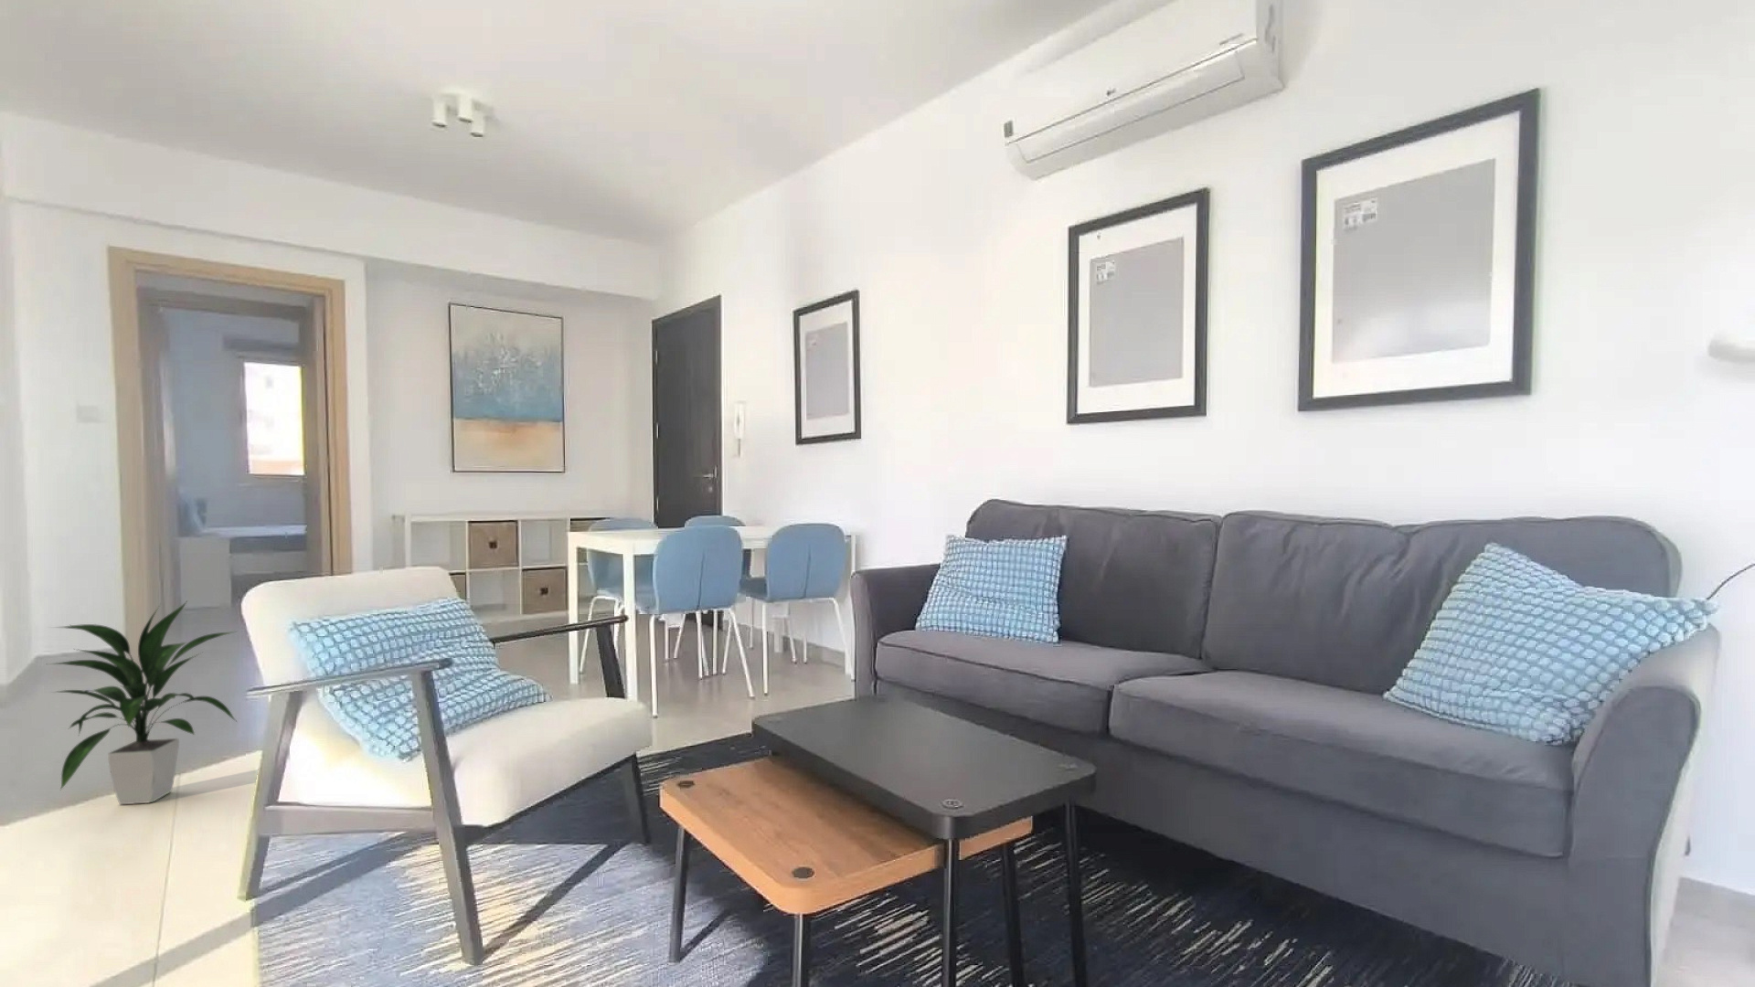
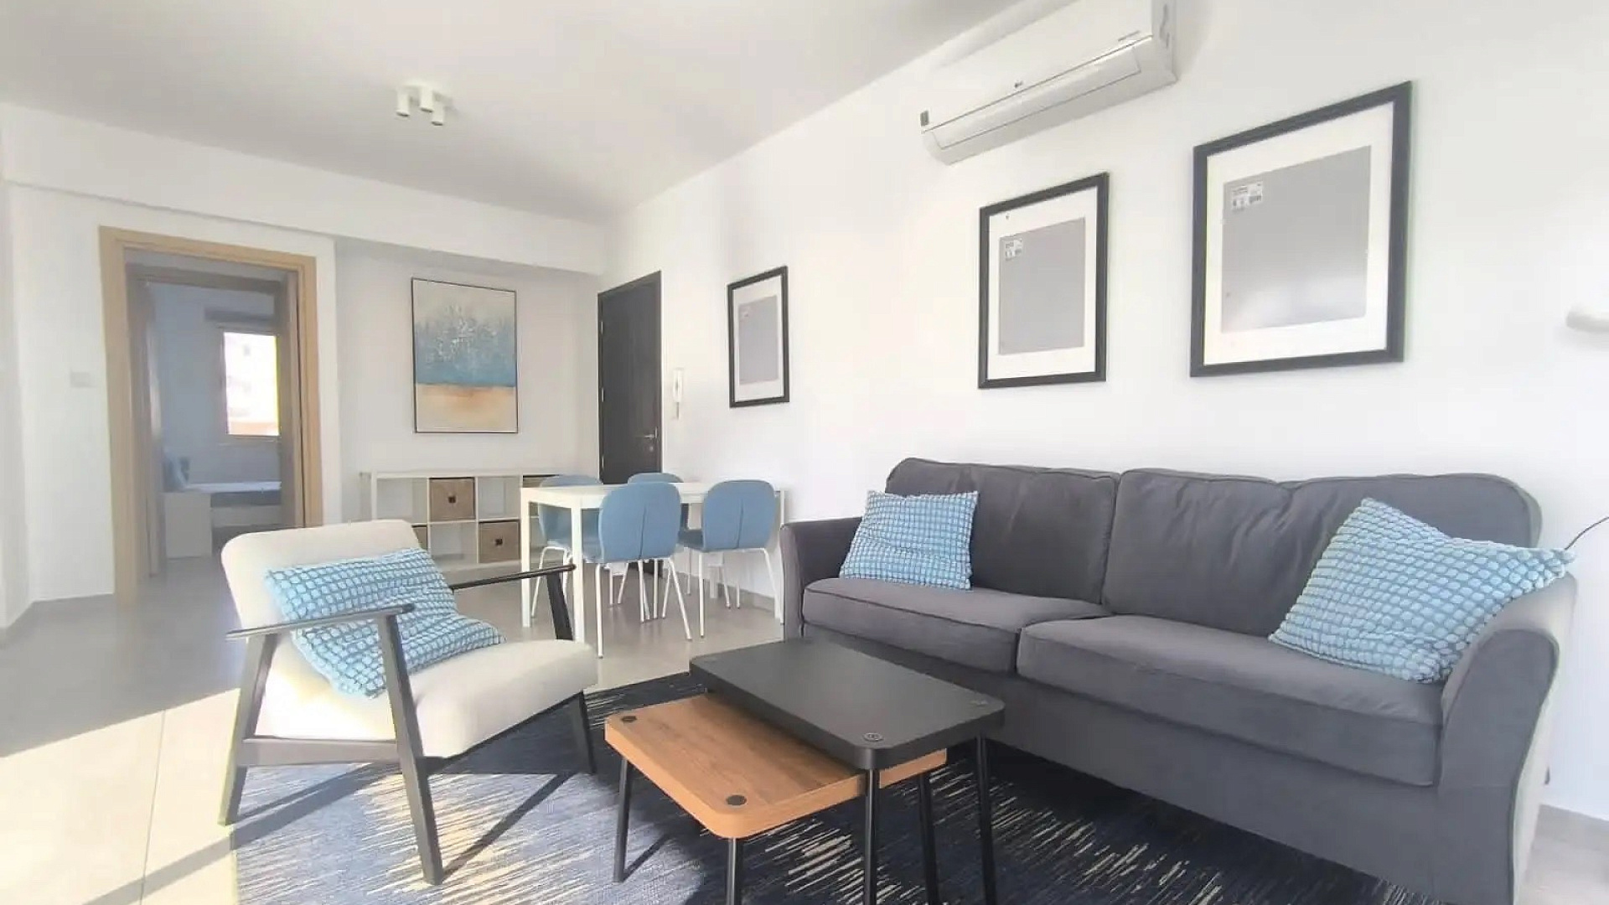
- indoor plant [45,601,240,805]
